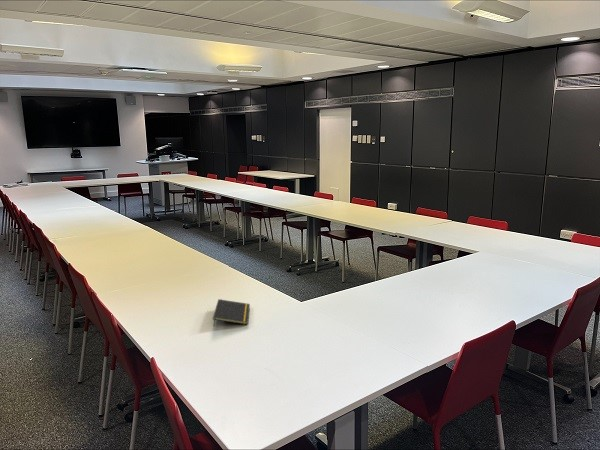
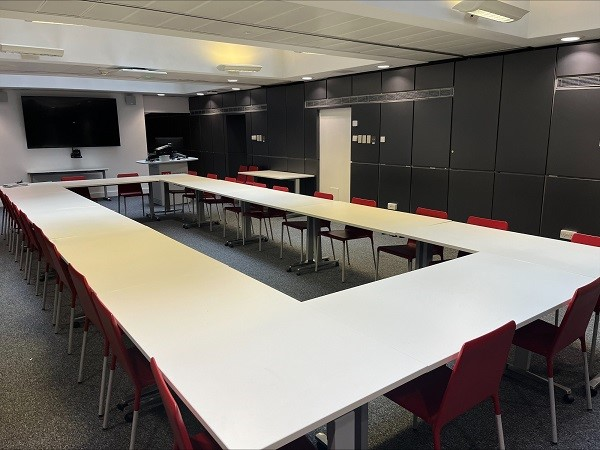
- notepad [212,298,251,326]
